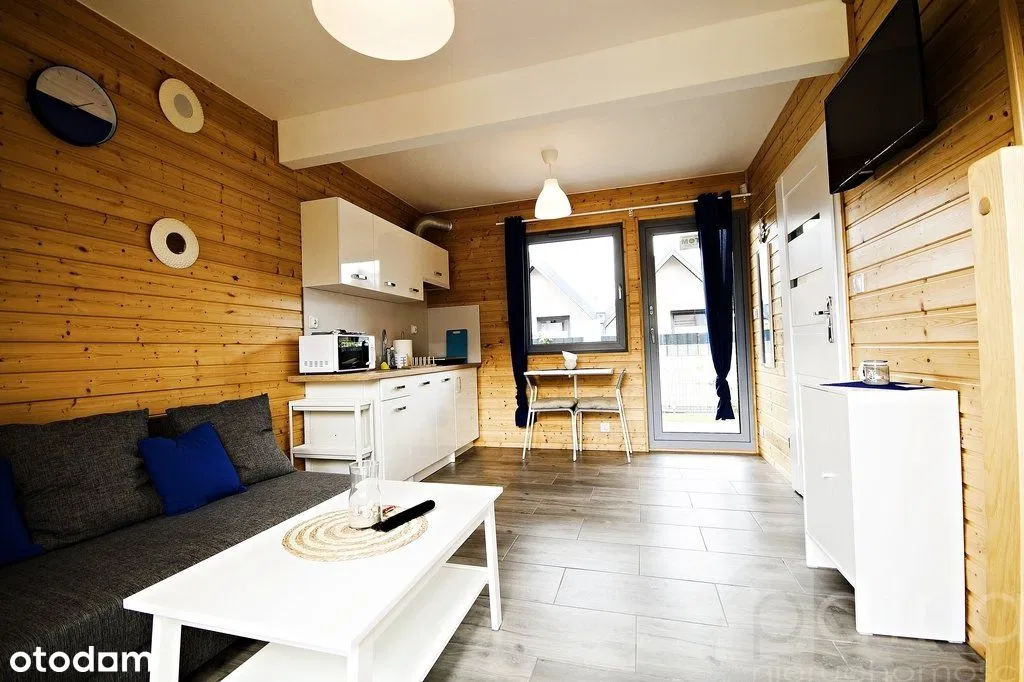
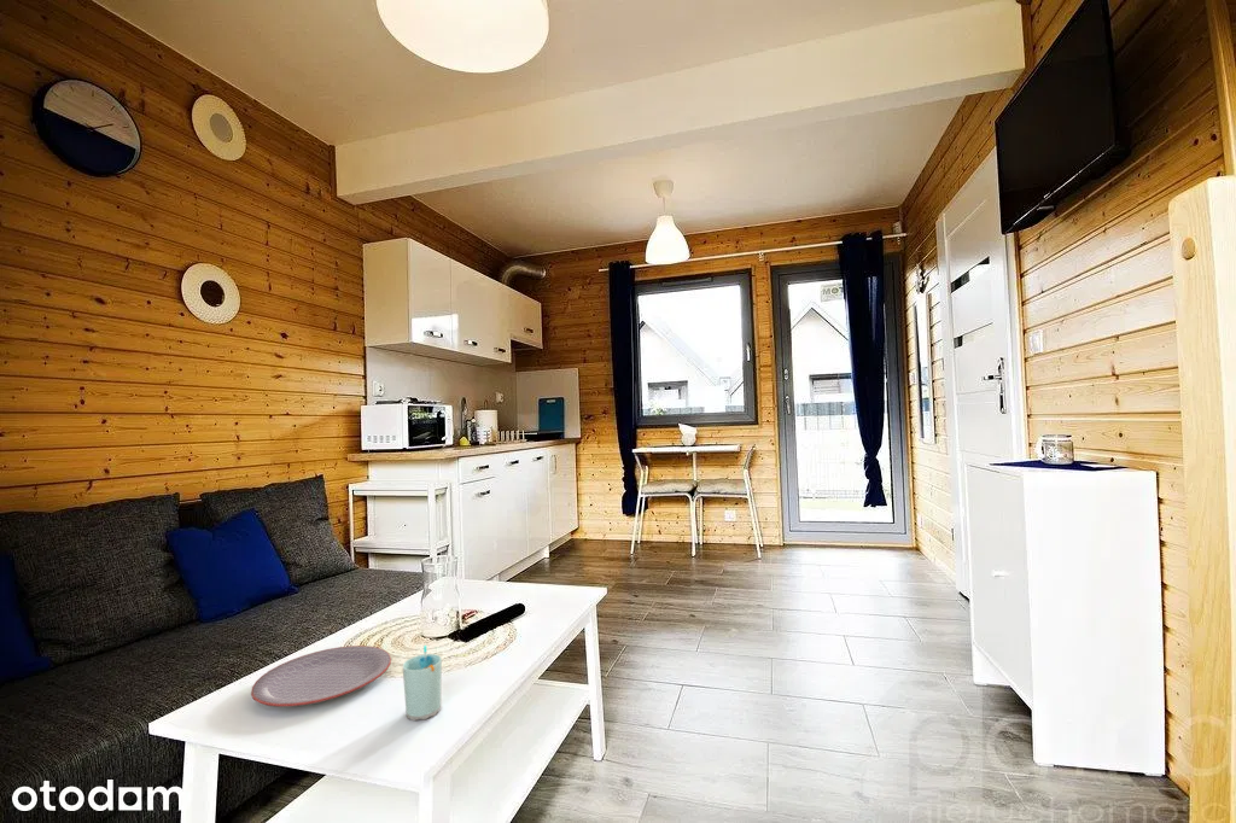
+ plate [250,644,392,707]
+ cup [402,644,443,722]
